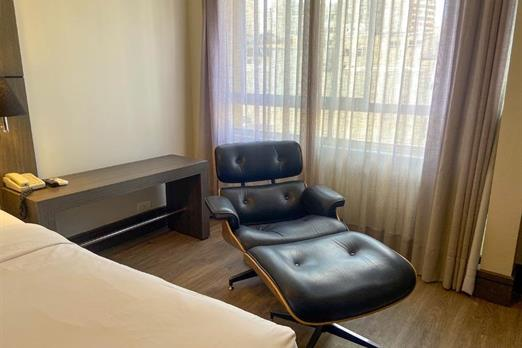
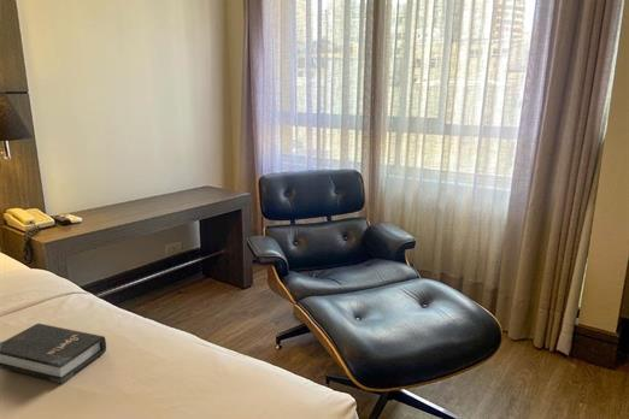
+ hardback book [0,323,107,385]
